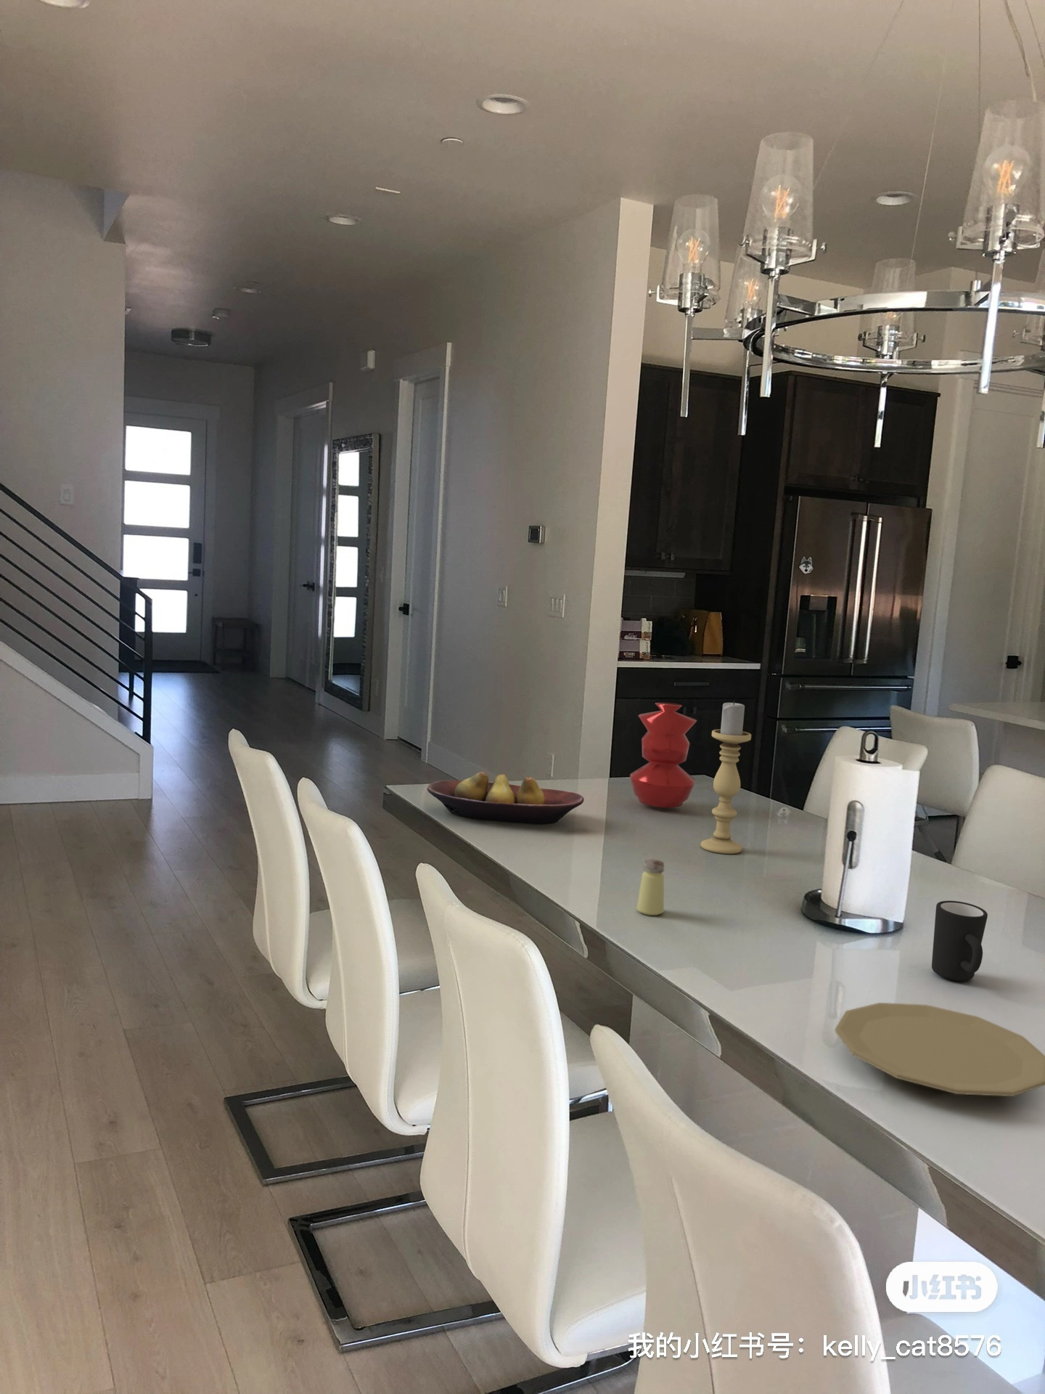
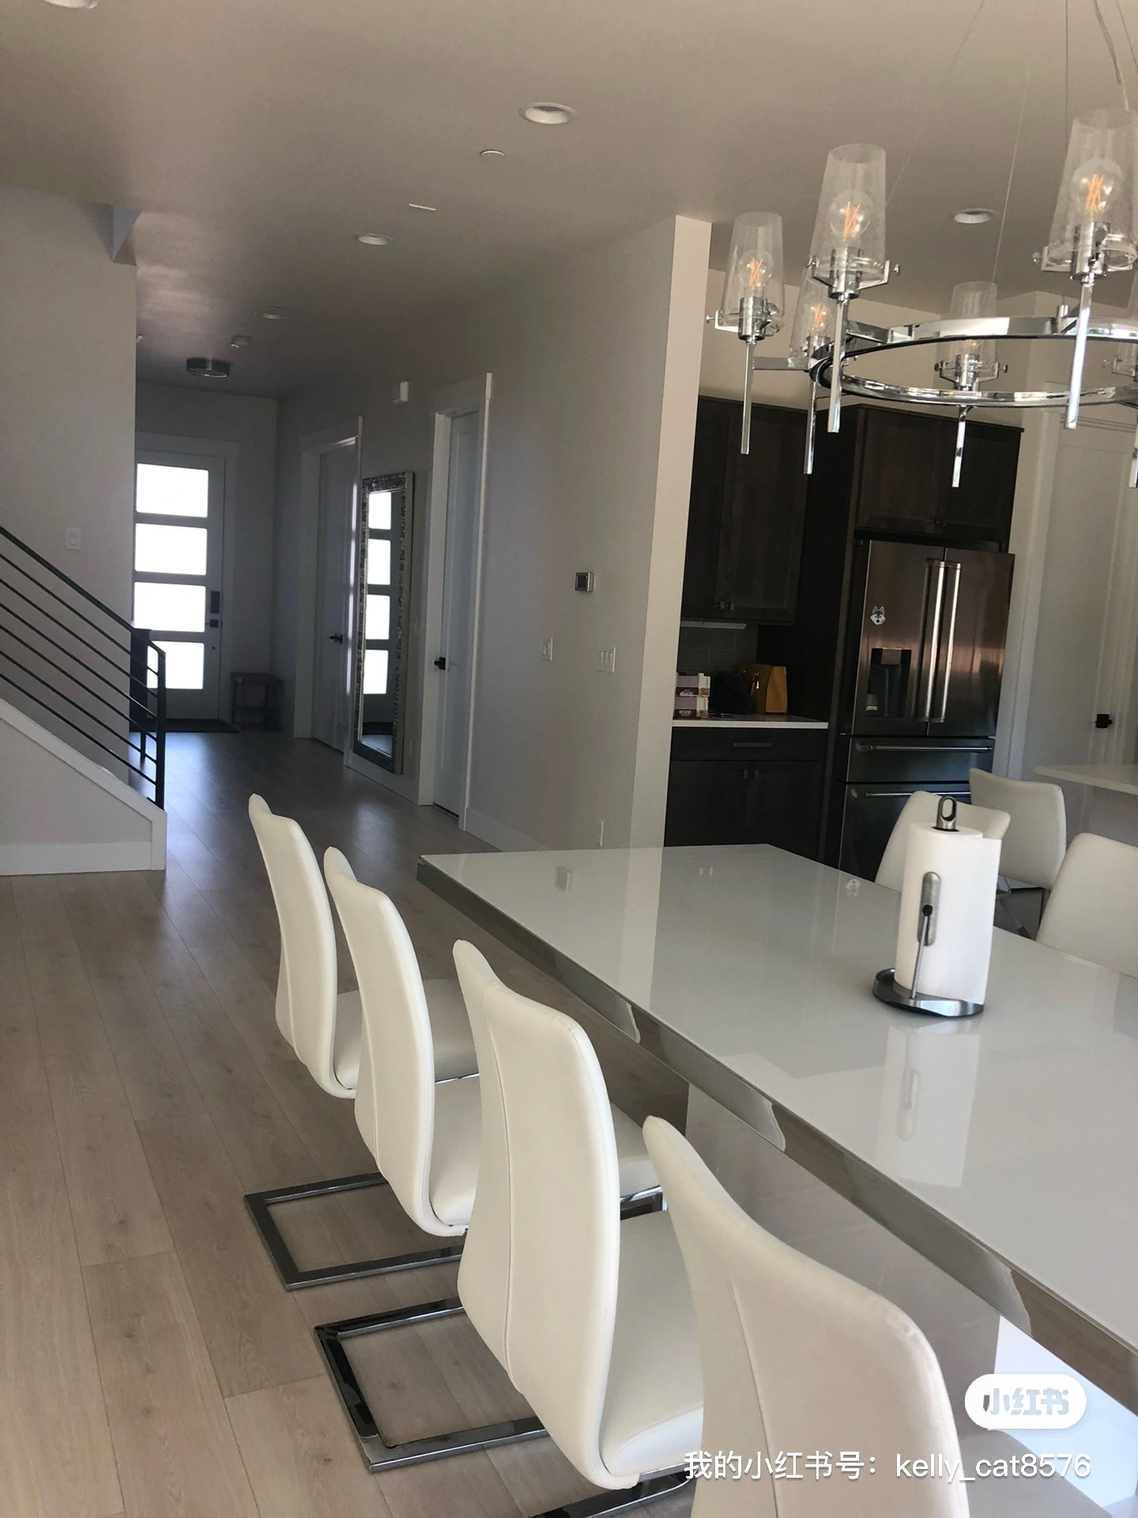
- candle holder [699,700,752,855]
- fruit bowl [426,771,585,824]
- saltshaker [636,859,665,917]
- mug [931,900,988,981]
- vase [629,702,697,808]
- plate [834,1002,1045,1097]
